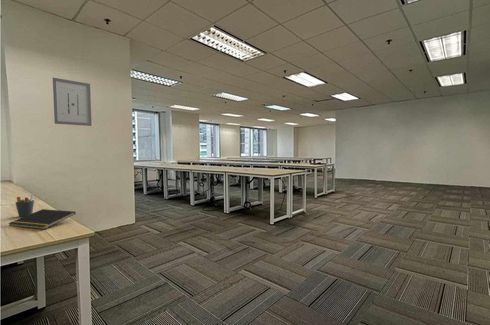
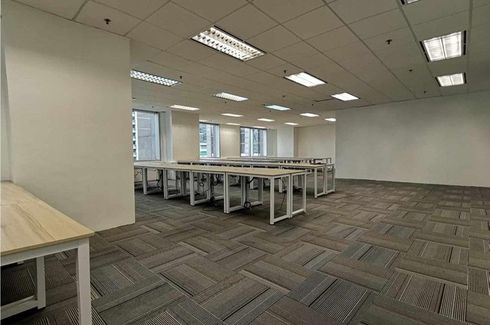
- wall art [52,77,93,127]
- pen holder [14,192,35,218]
- notepad [7,208,77,230]
